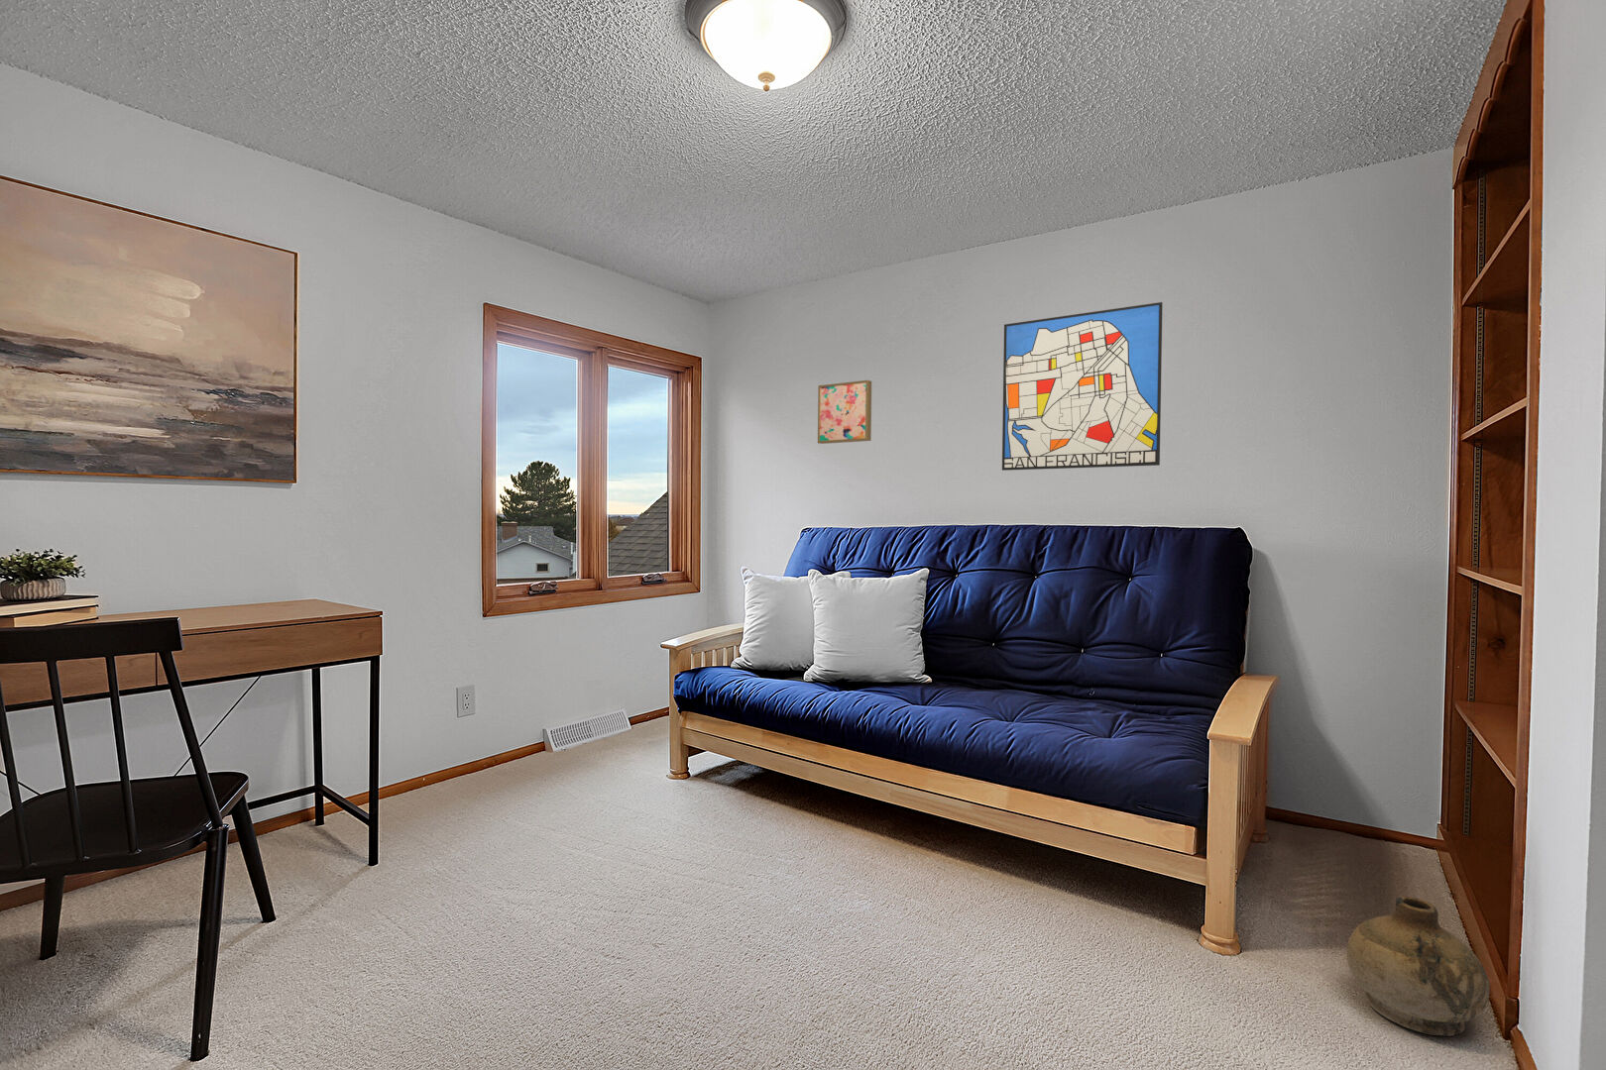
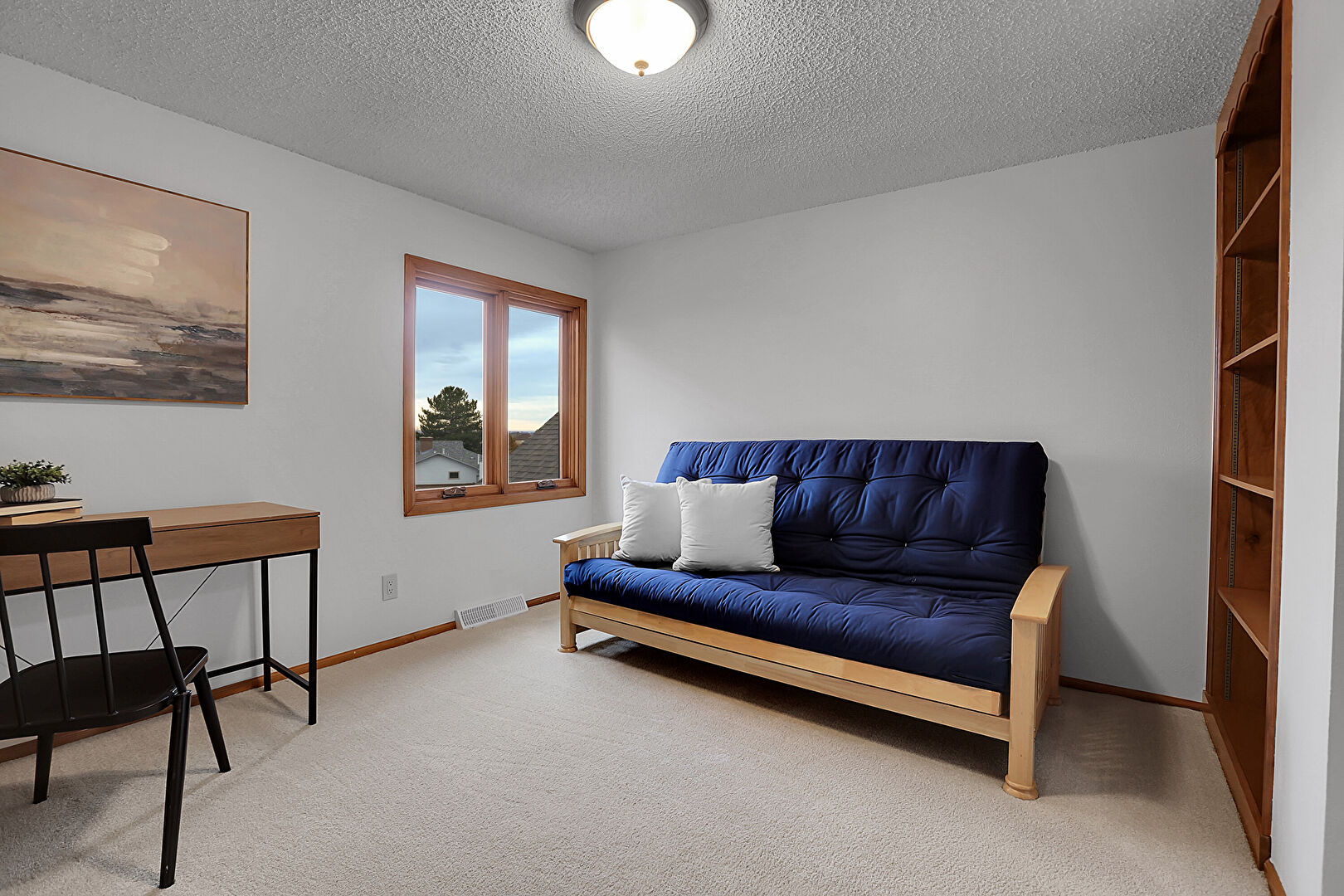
- wall art [817,380,872,445]
- wall art [1001,301,1164,472]
- ceramic jug [1346,896,1491,1038]
